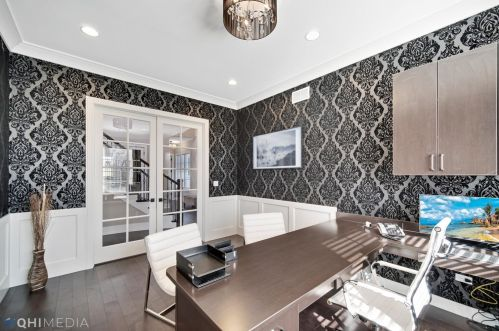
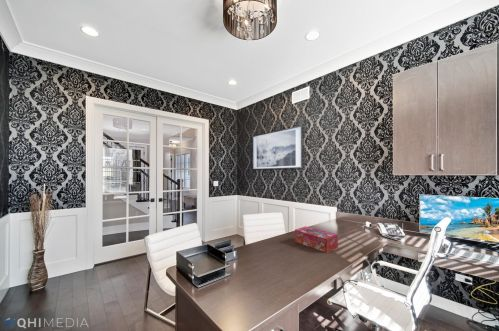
+ tissue box [294,225,339,254]
